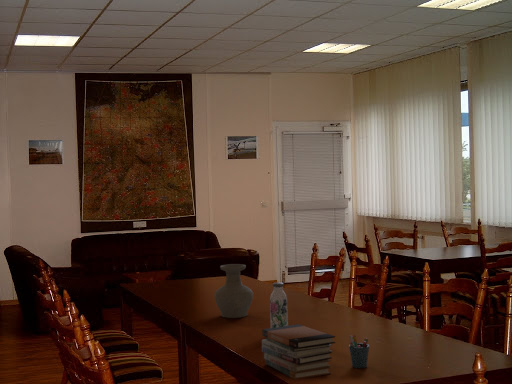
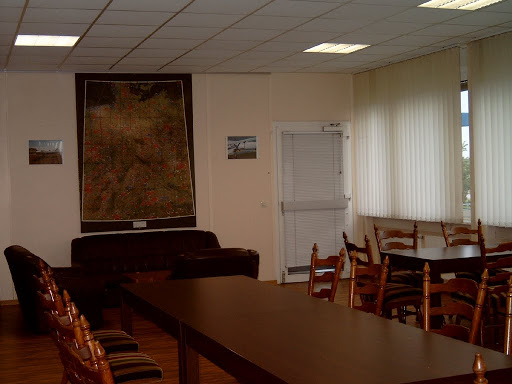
- vase [214,263,254,319]
- pen holder [348,334,370,369]
- water bottle [269,281,289,328]
- book stack [261,323,336,380]
